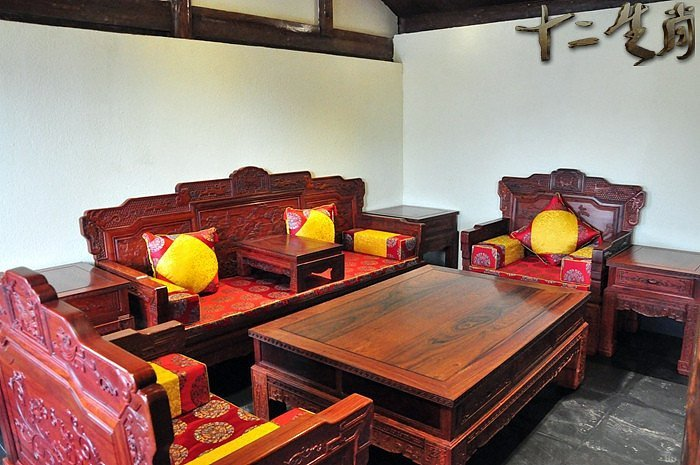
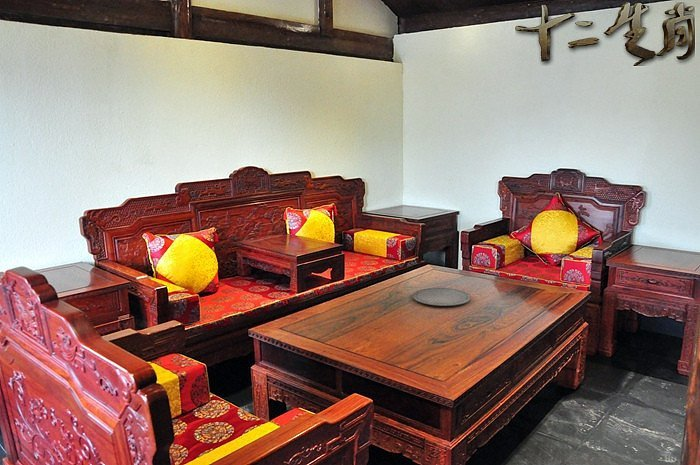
+ plate [412,287,472,307]
